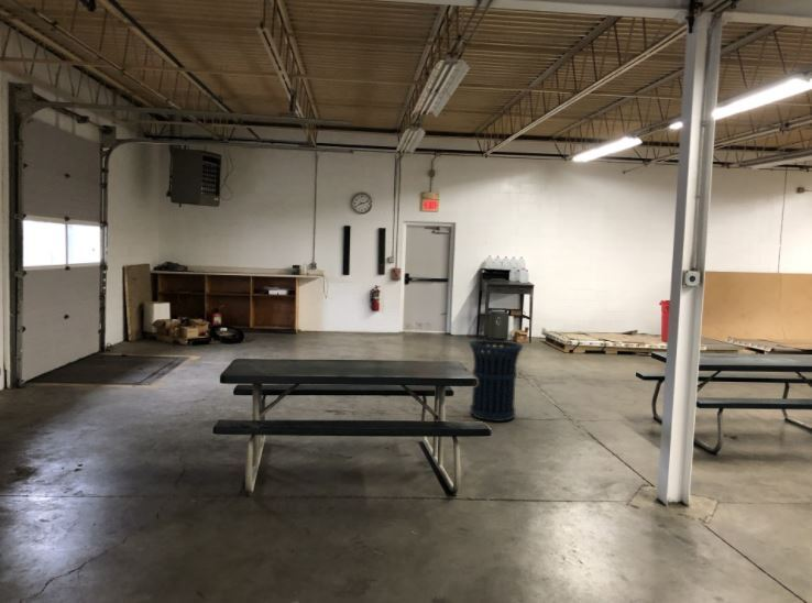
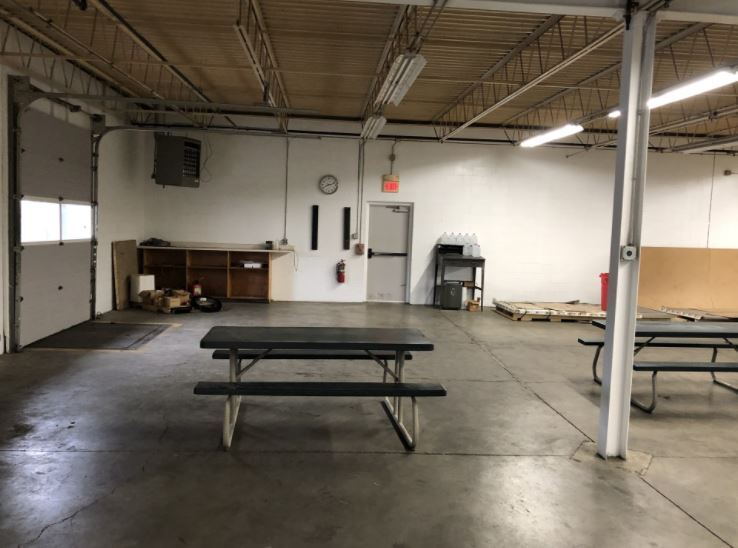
- trash can [468,339,525,423]
